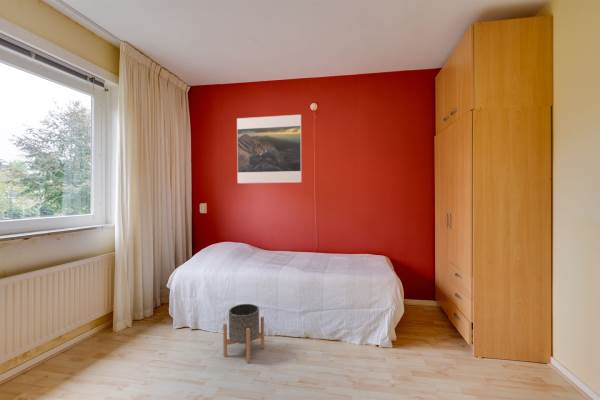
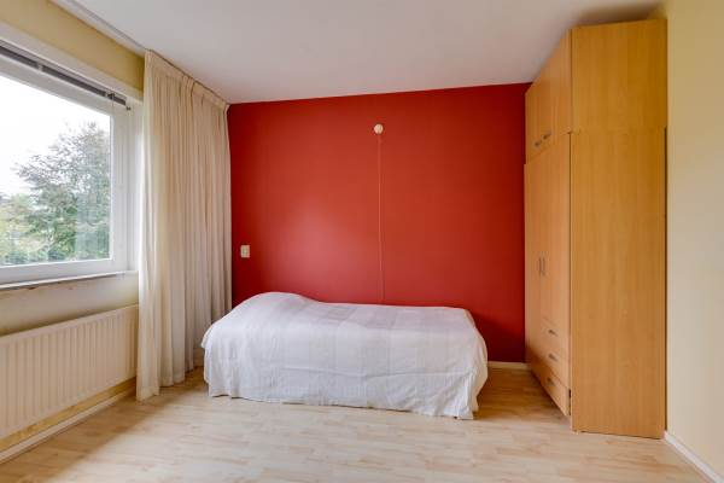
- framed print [236,114,303,184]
- planter [222,303,265,364]
